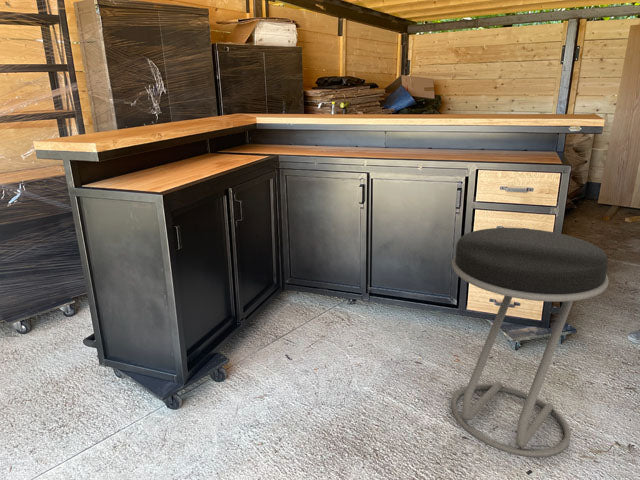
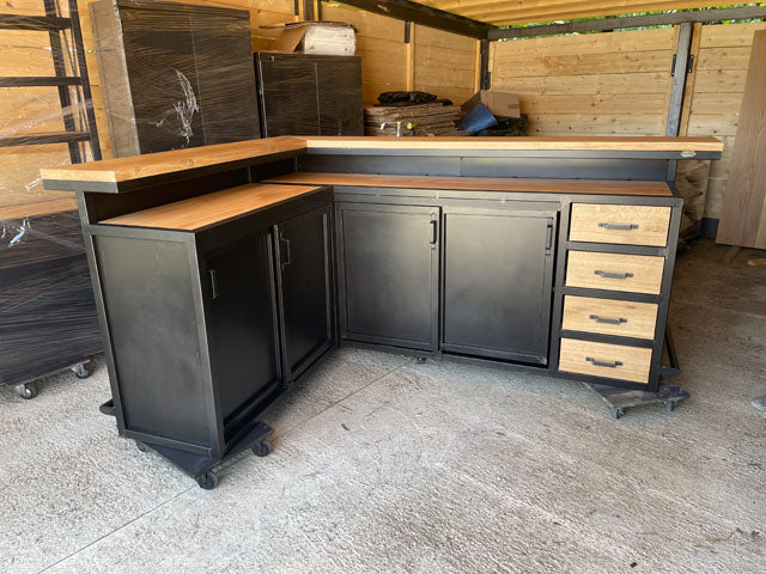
- stool [451,227,610,458]
